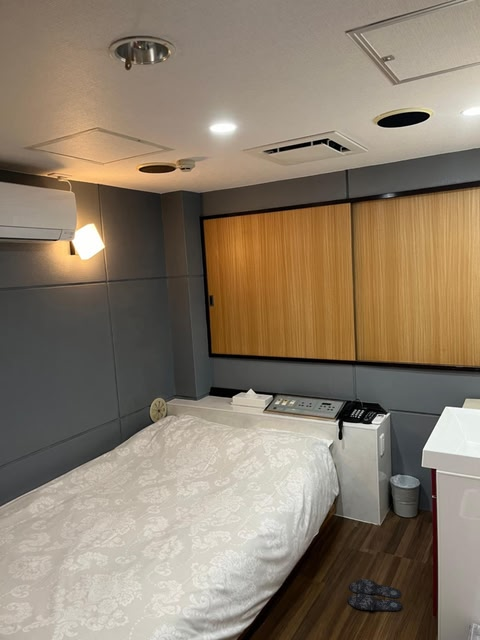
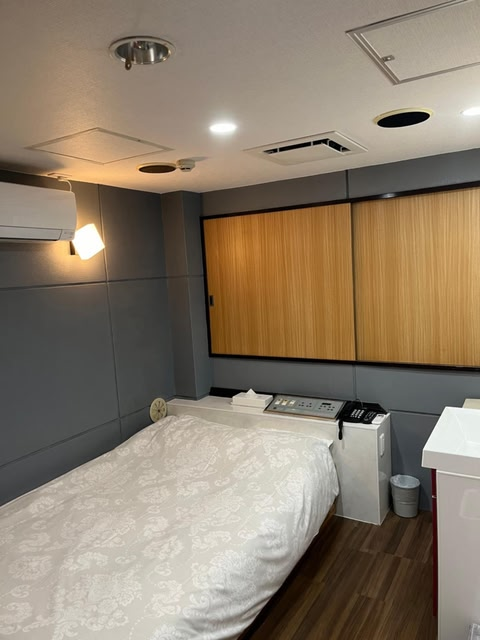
- slippers [346,578,403,612]
